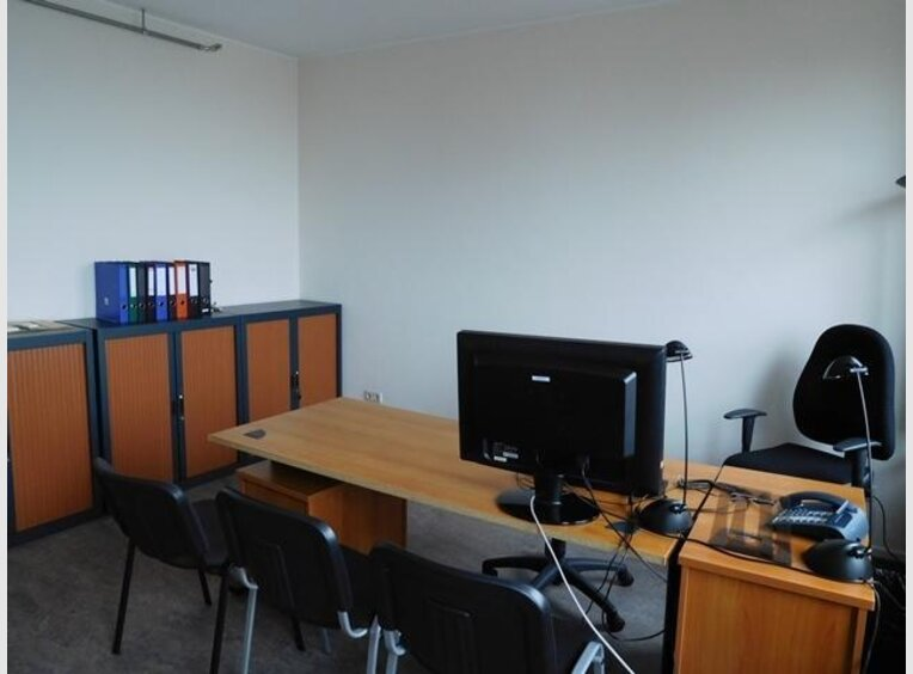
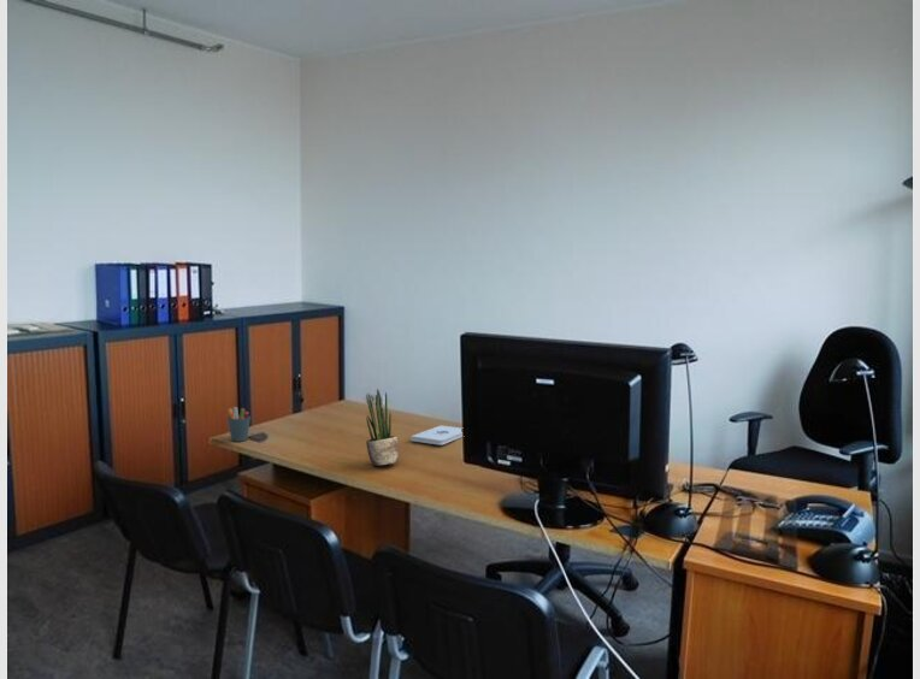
+ notepad [411,424,464,445]
+ potted plant [365,389,400,466]
+ pen holder [226,406,252,443]
